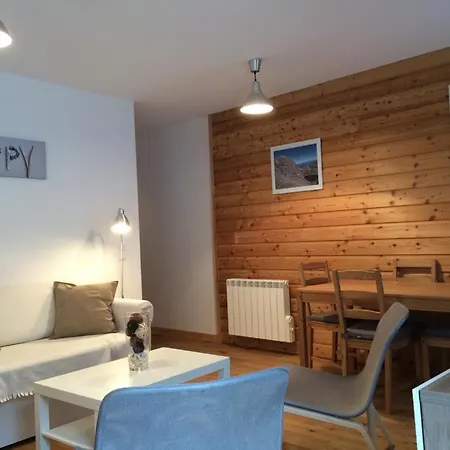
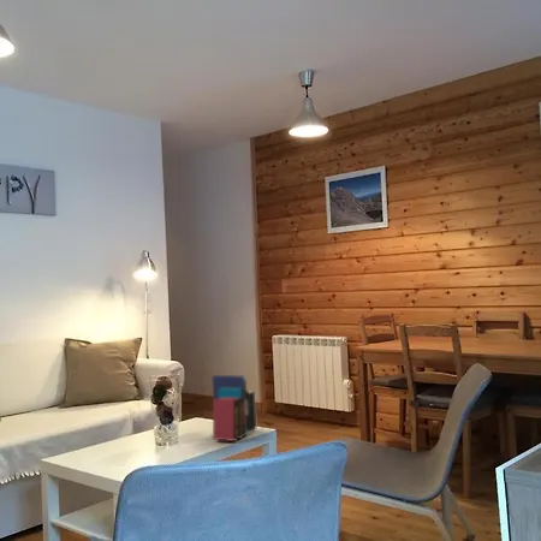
+ book [210,374,258,442]
